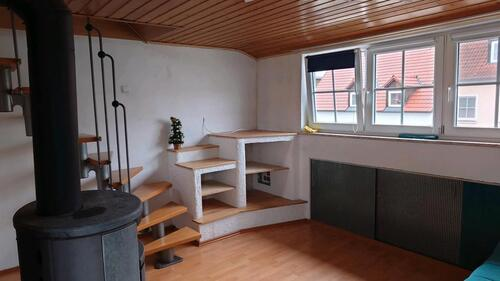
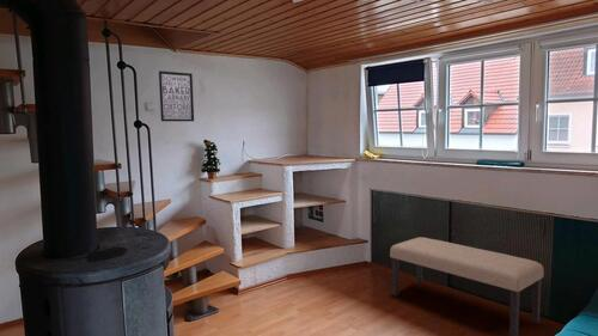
+ wall art [158,69,195,122]
+ bench [389,236,545,336]
